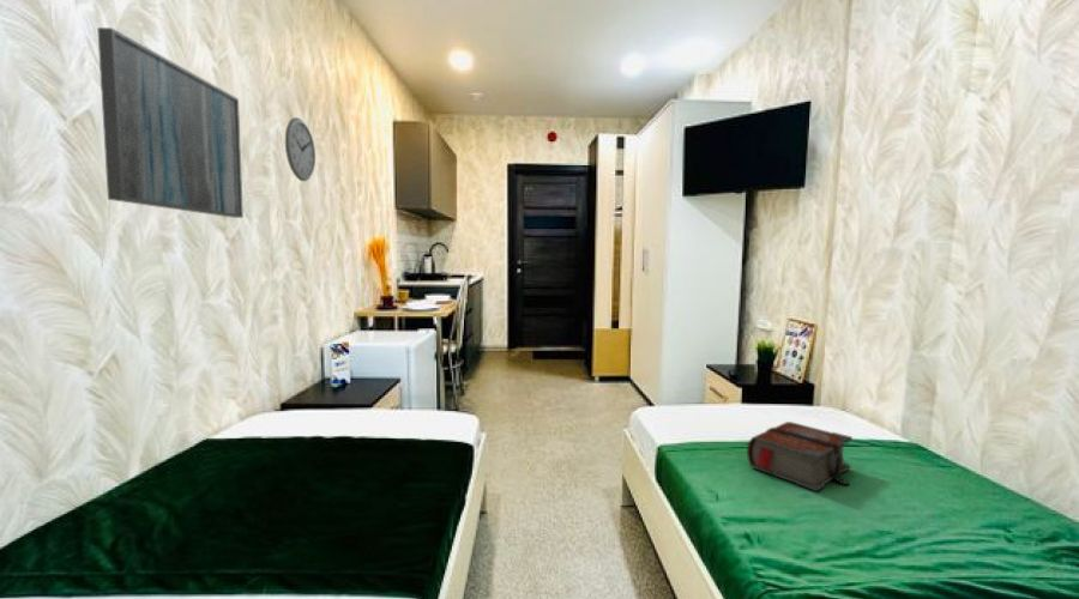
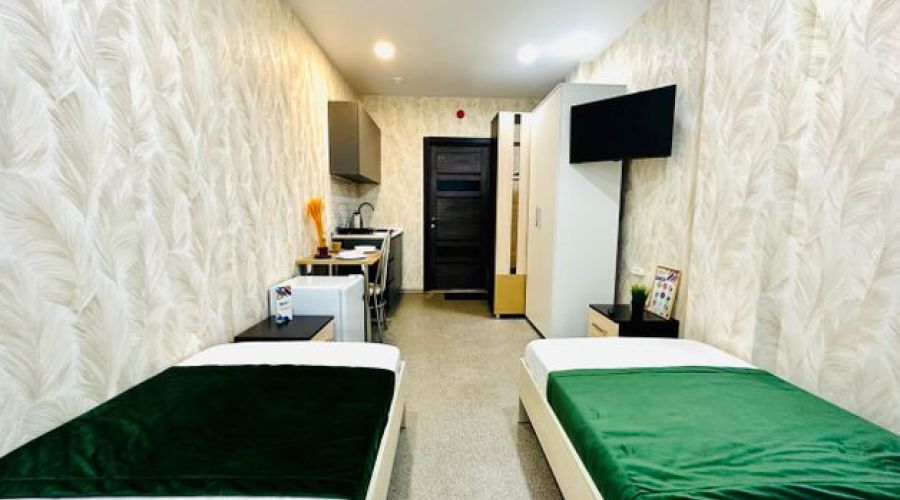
- wall art [96,26,245,219]
- wall clock [284,116,317,182]
- bible [746,420,854,492]
